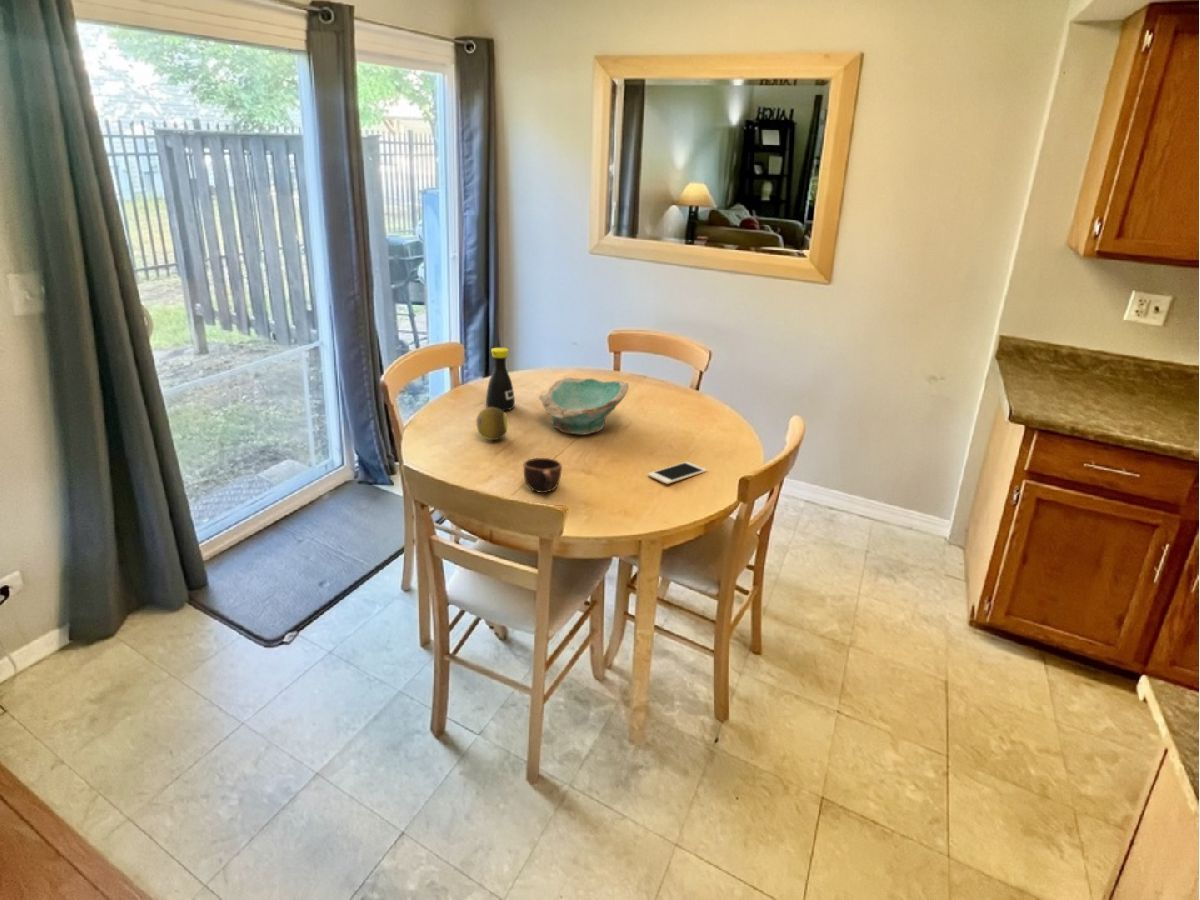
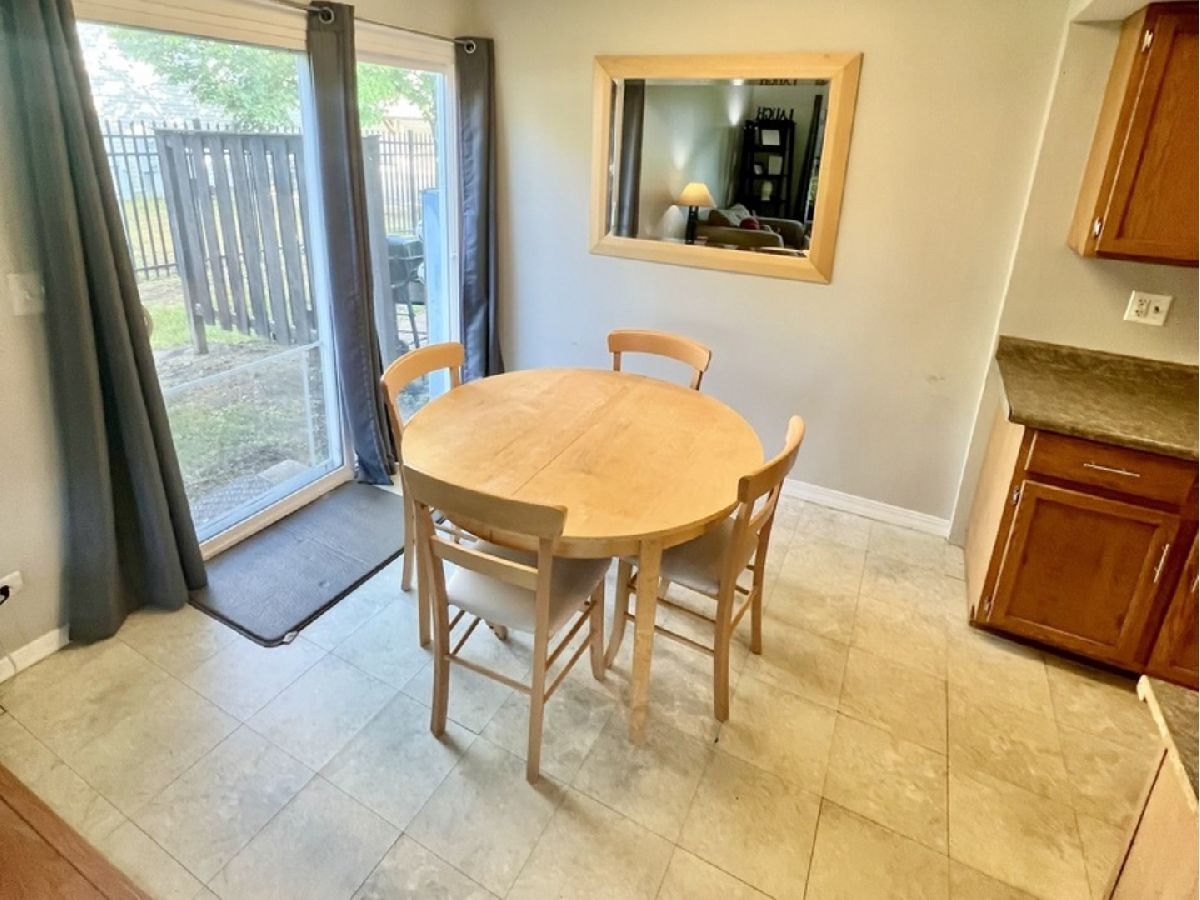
- mug [523,457,563,494]
- bowl [538,377,630,436]
- cell phone [647,461,708,485]
- fruit [475,407,508,441]
- bottle [485,347,516,412]
